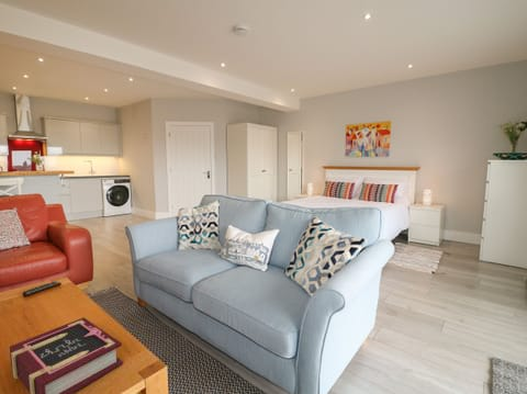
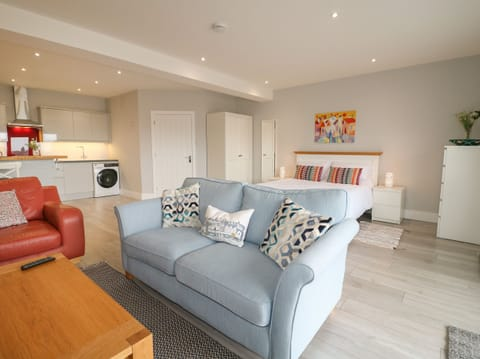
- book [9,316,124,394]
